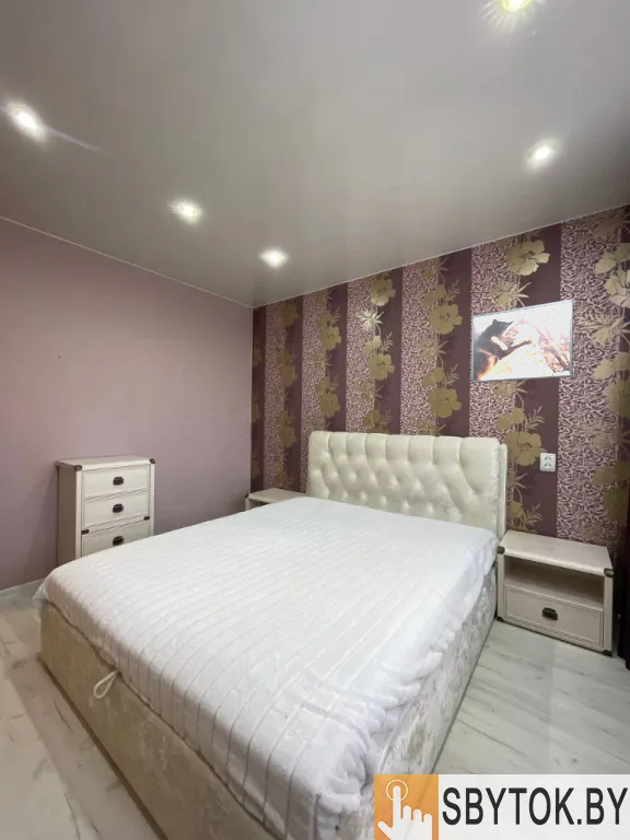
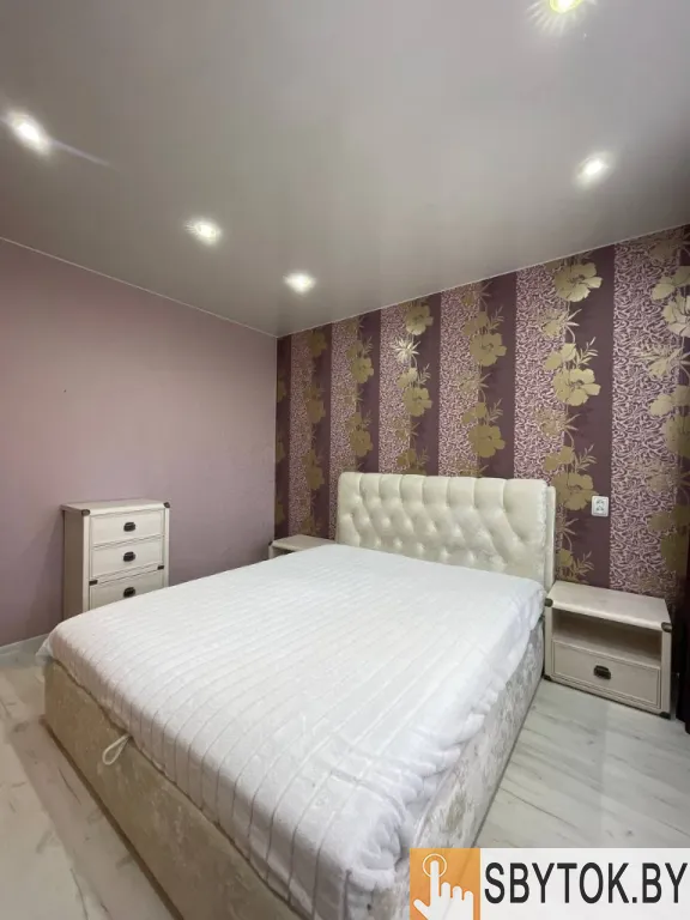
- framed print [470,298,574,384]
